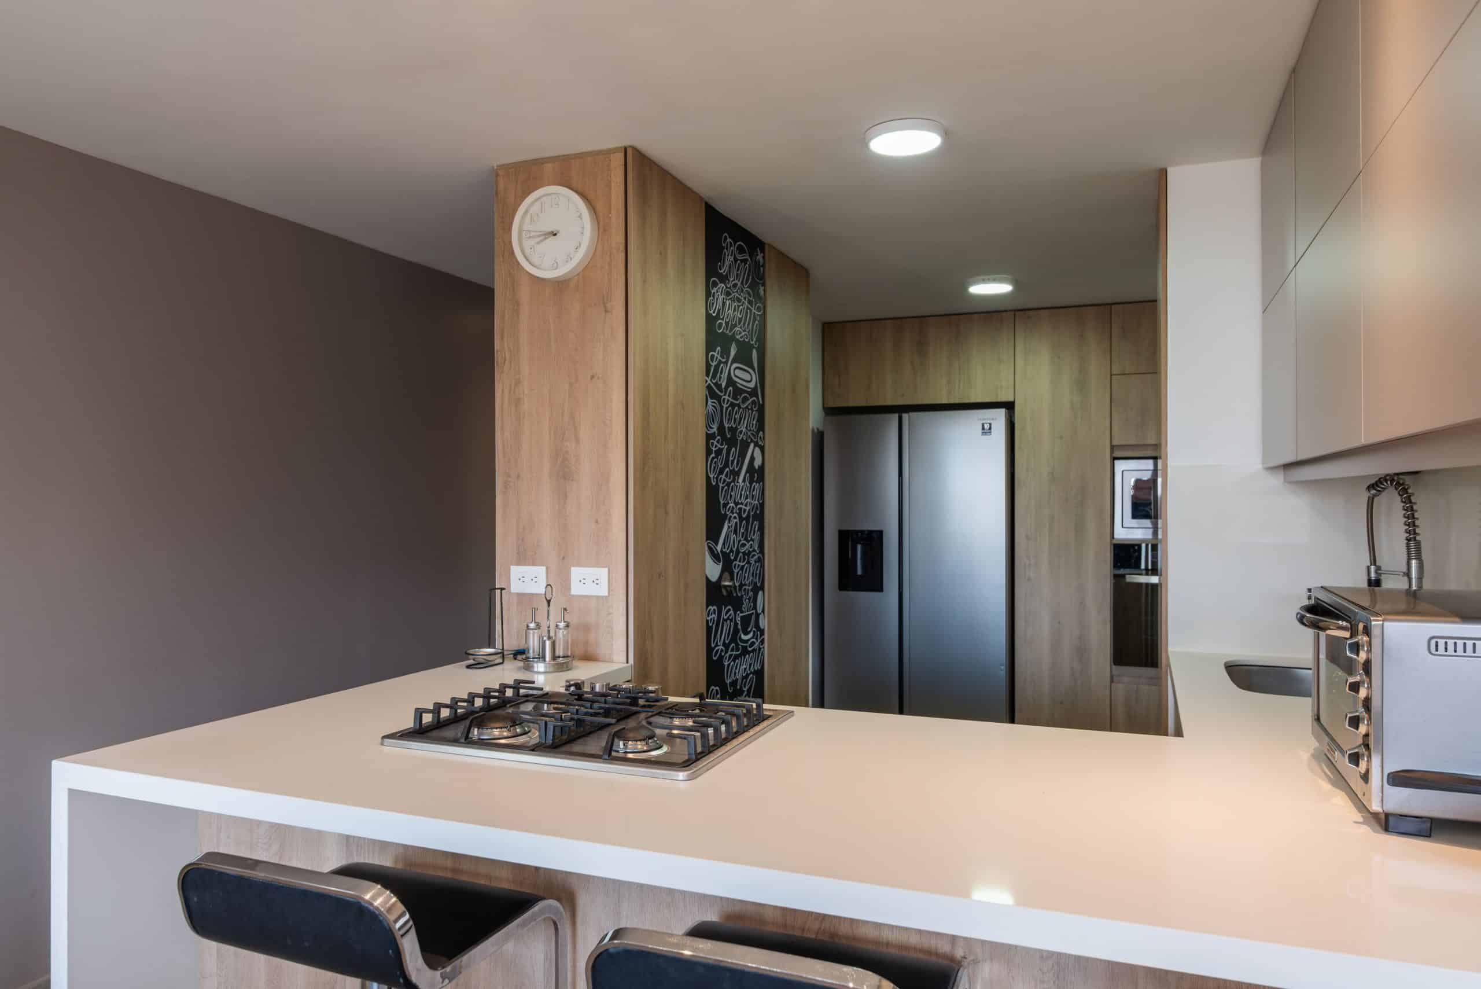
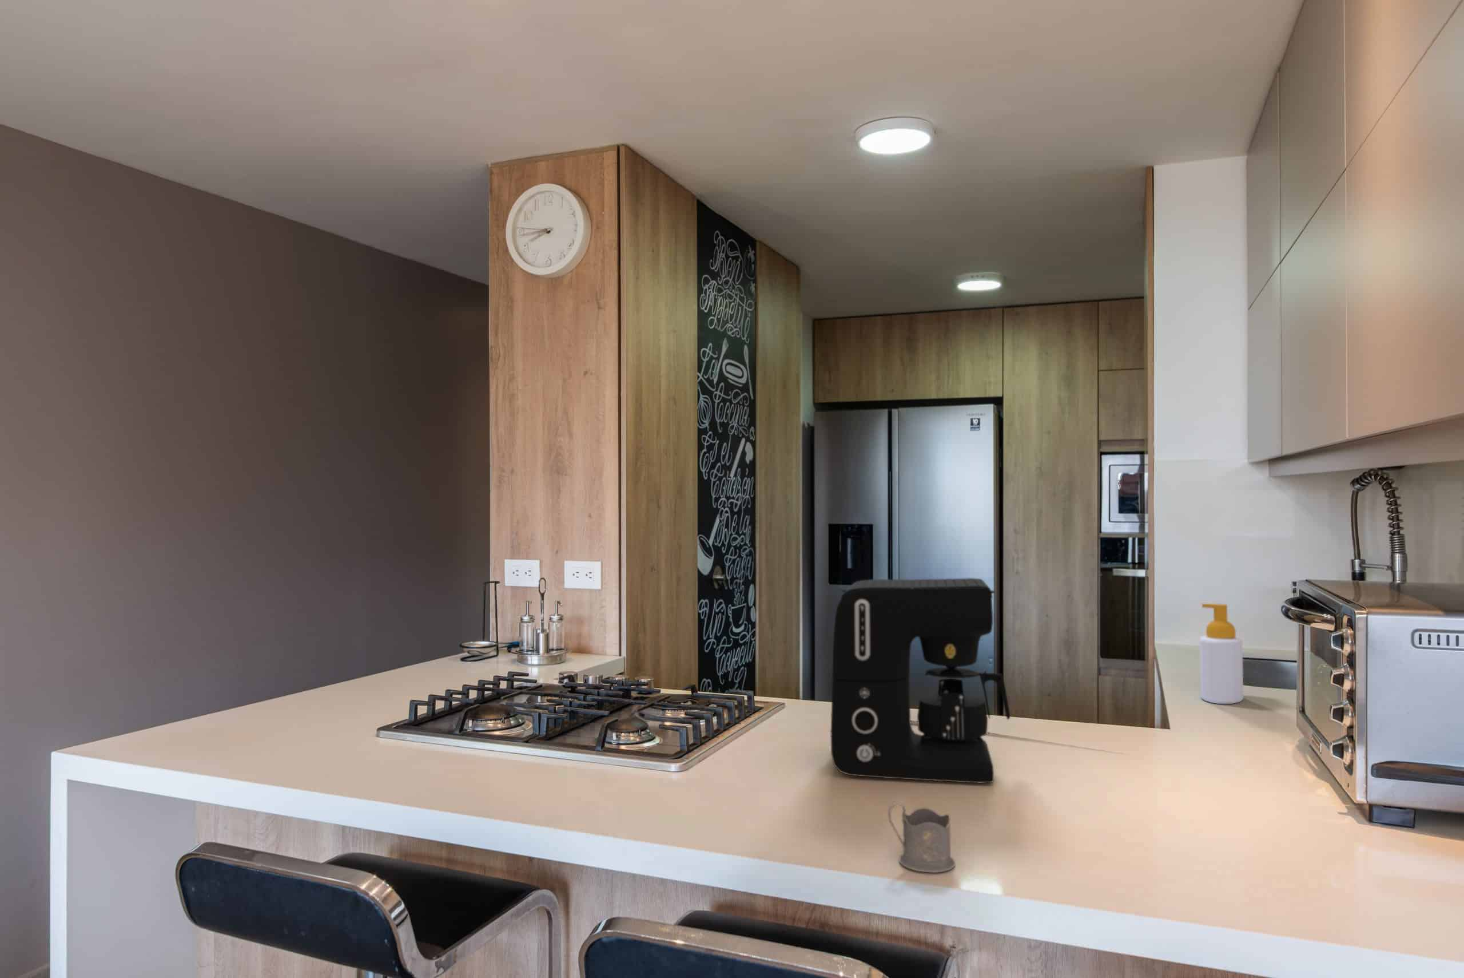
+ soap bottle [1199,604,1244,704]
+ coffee maker [830,577,1011,784]
+ tea glass holder [888,802,956,873]
